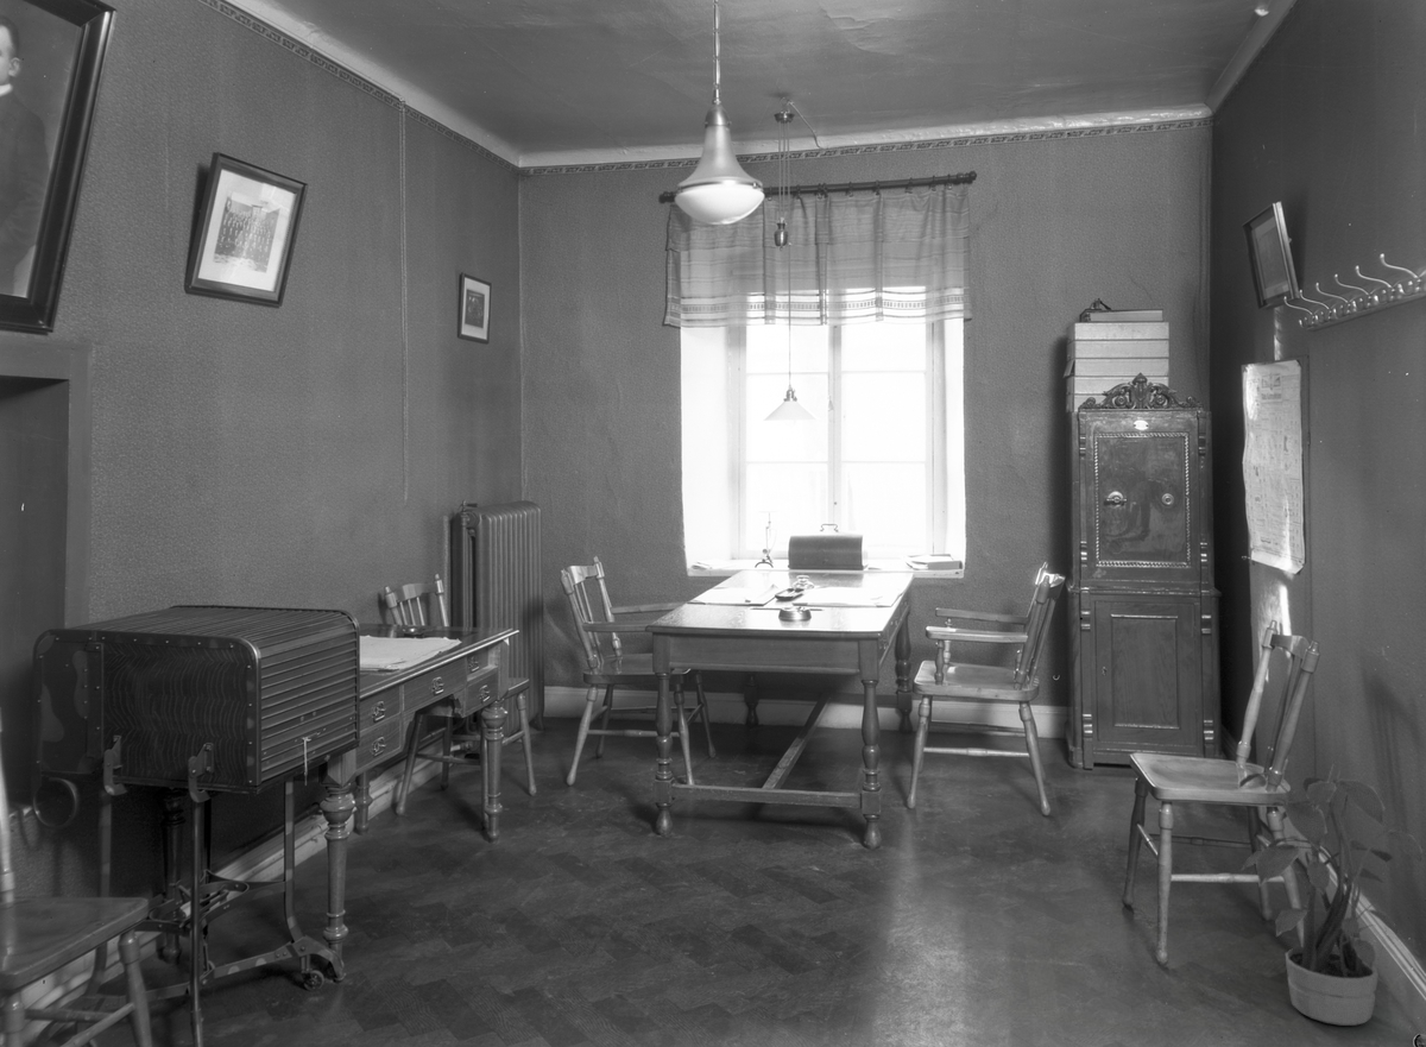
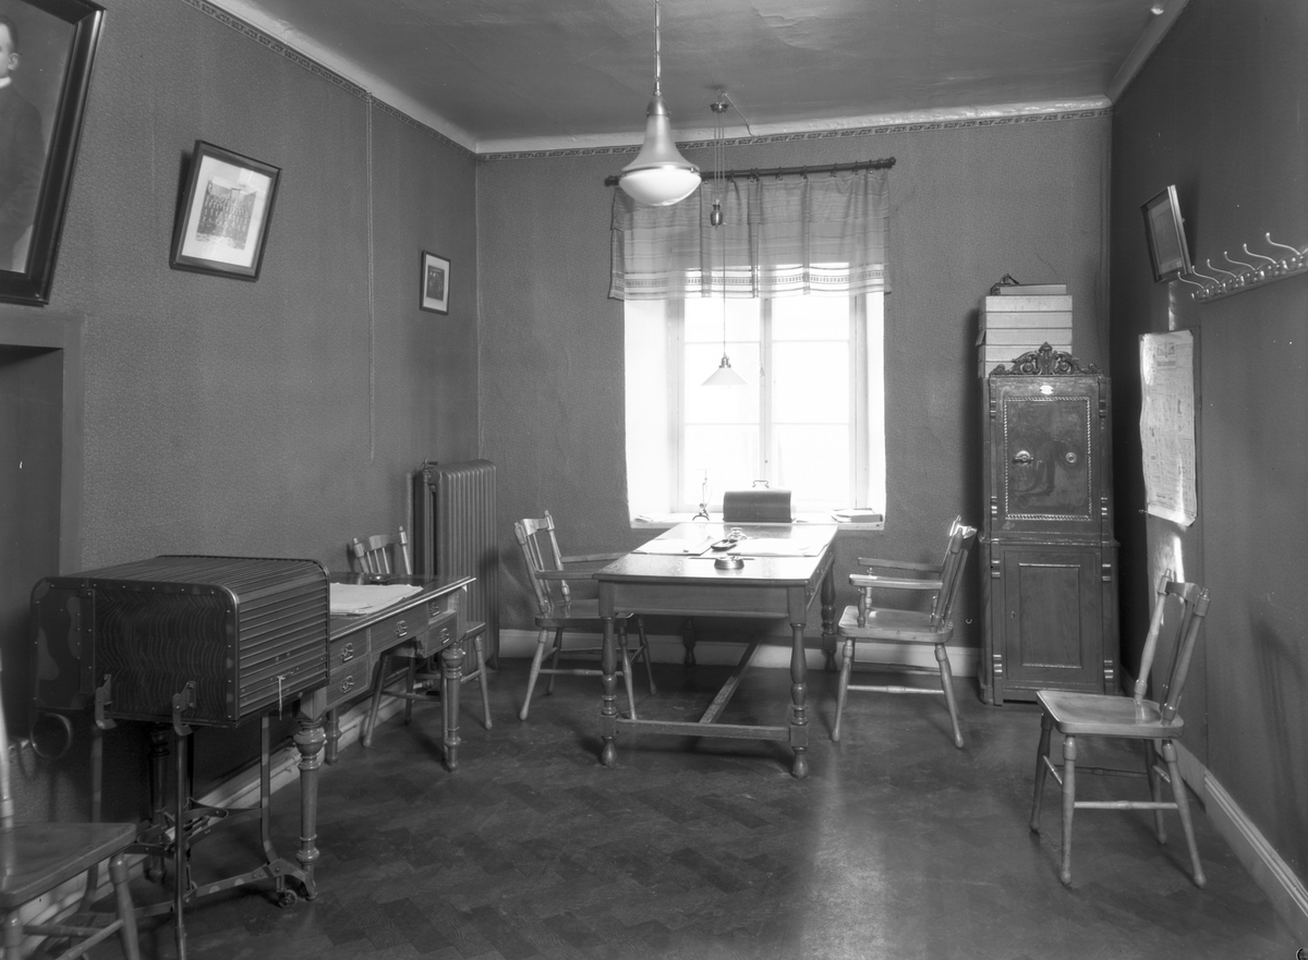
- potted plant [1237,763,1425,1027]
